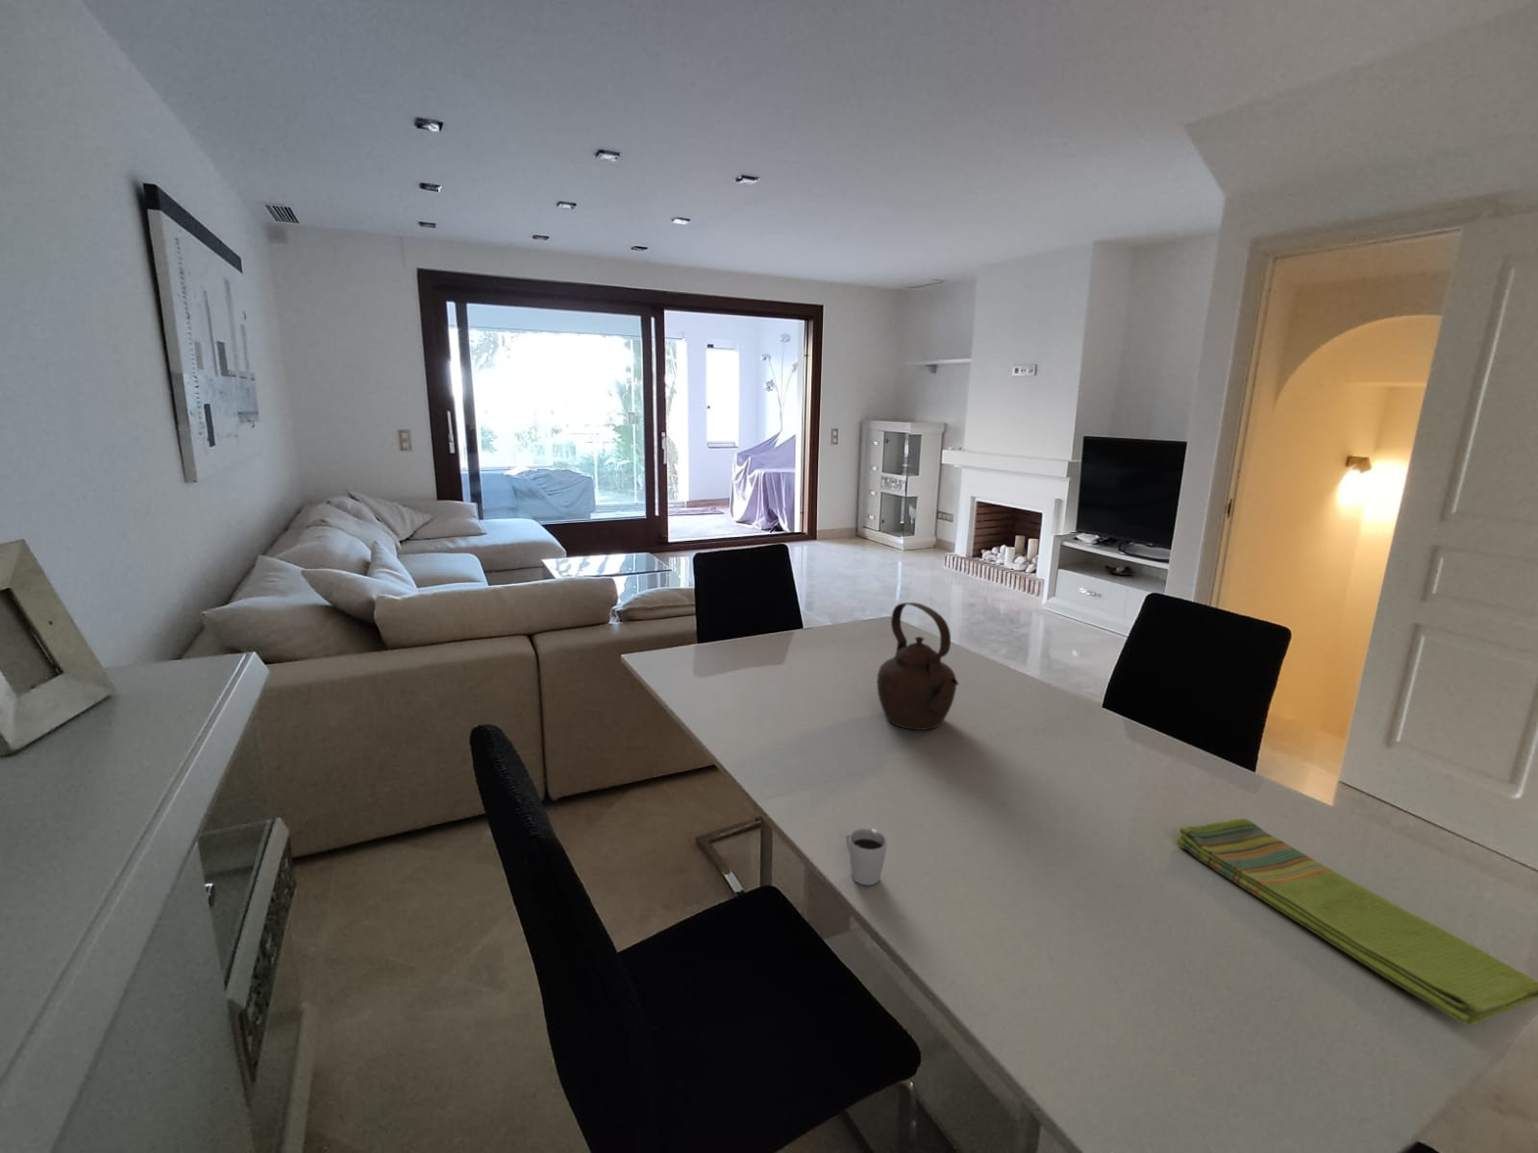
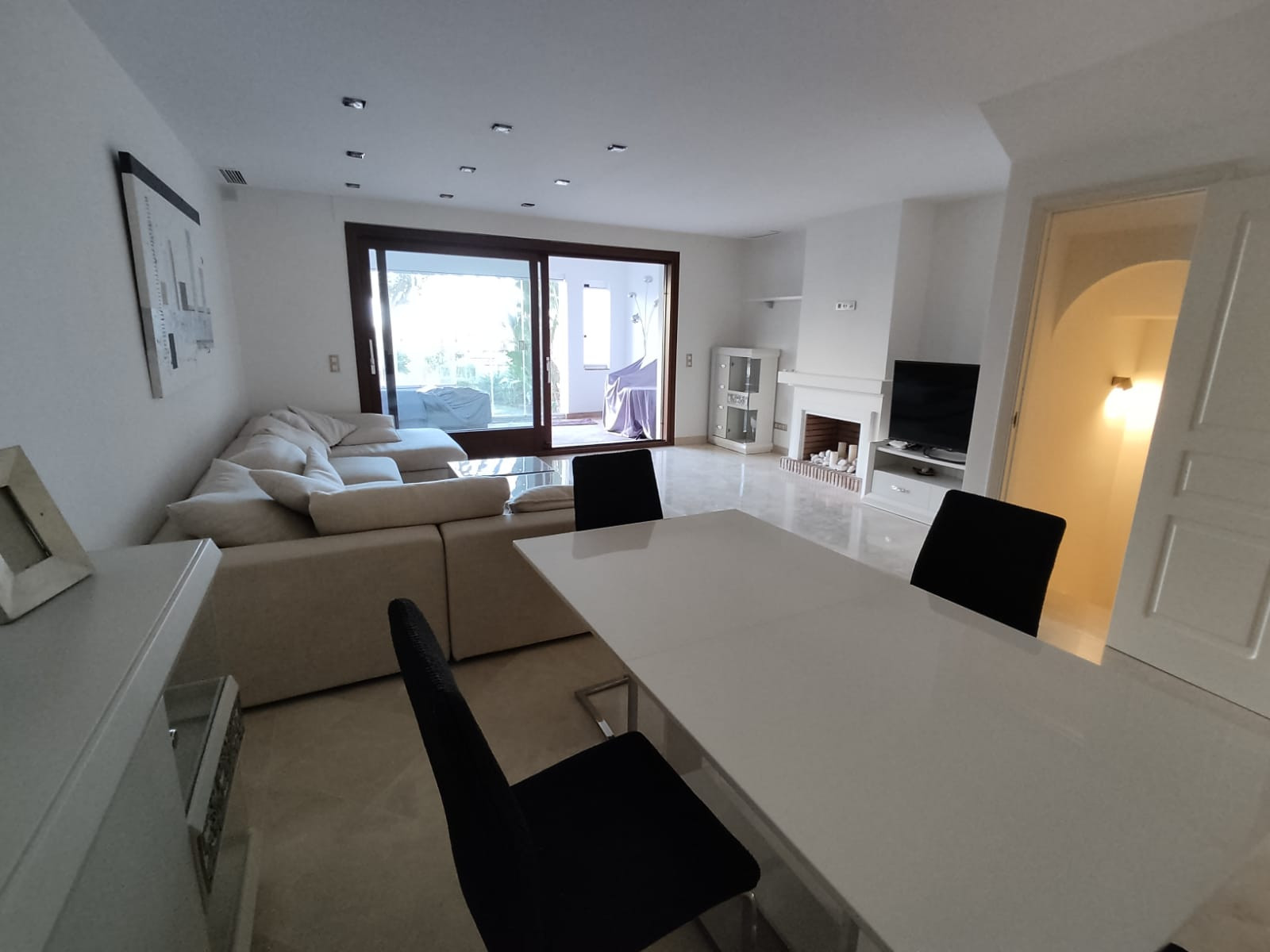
- cup [845,828,888,885]
- teapot [876,602,959,732]
- dish towel [1176,818,1538,1026]
